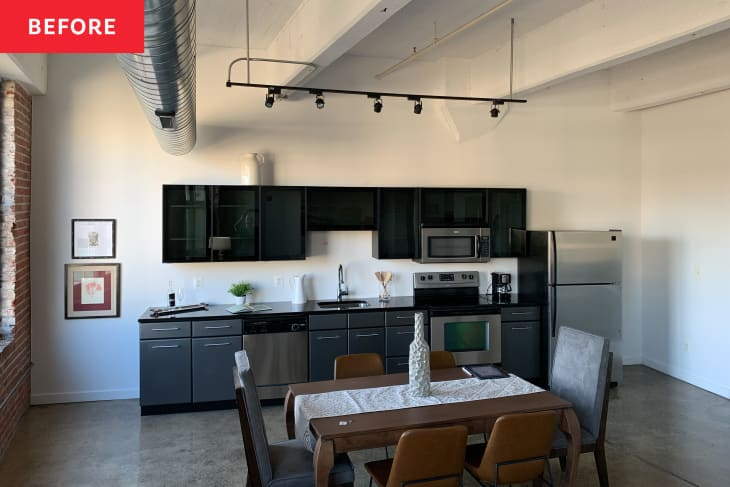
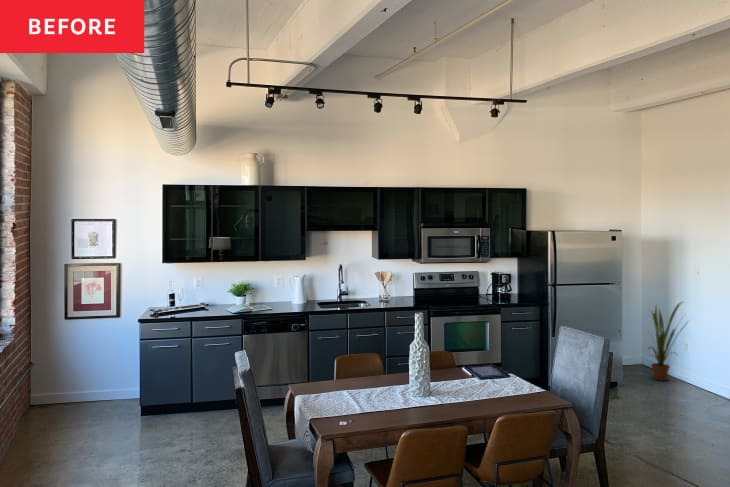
+ house plant [647,300,691,382]
